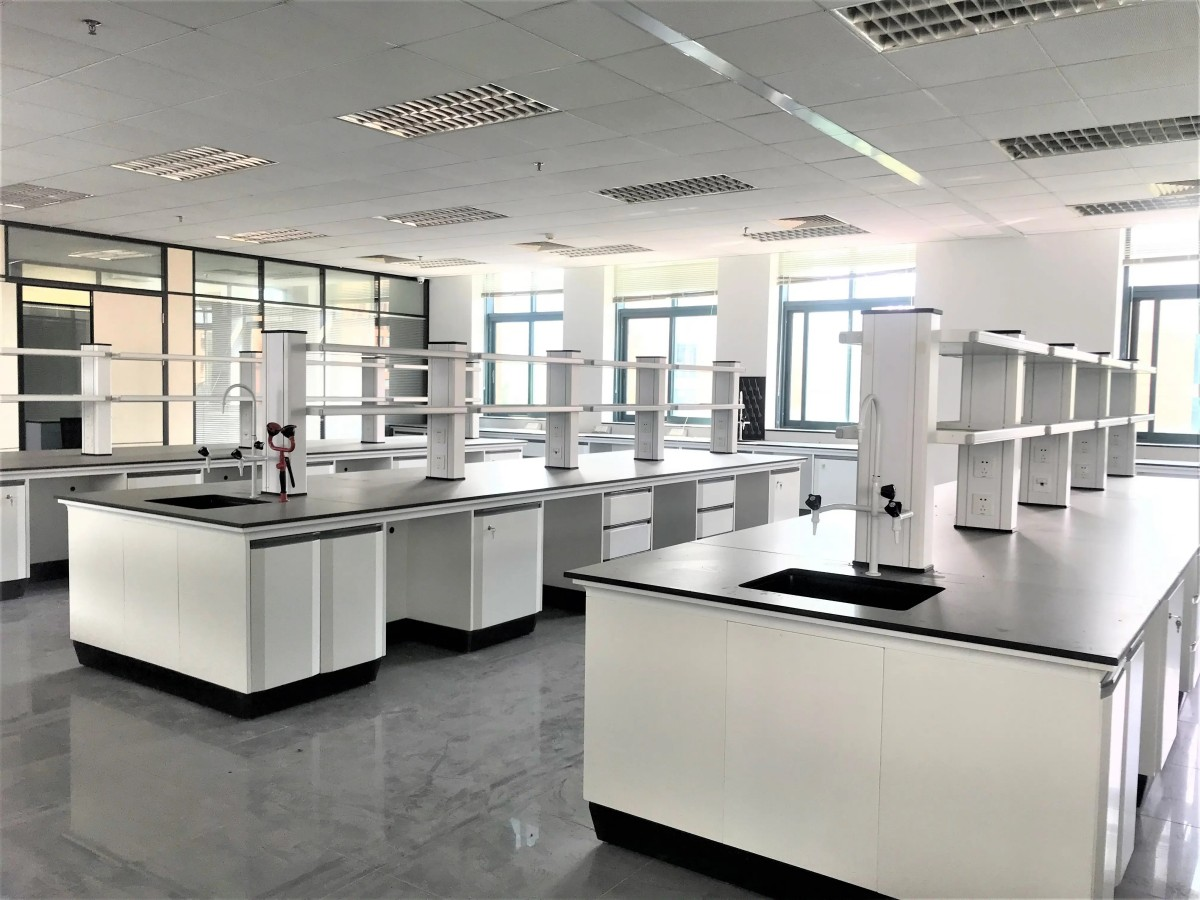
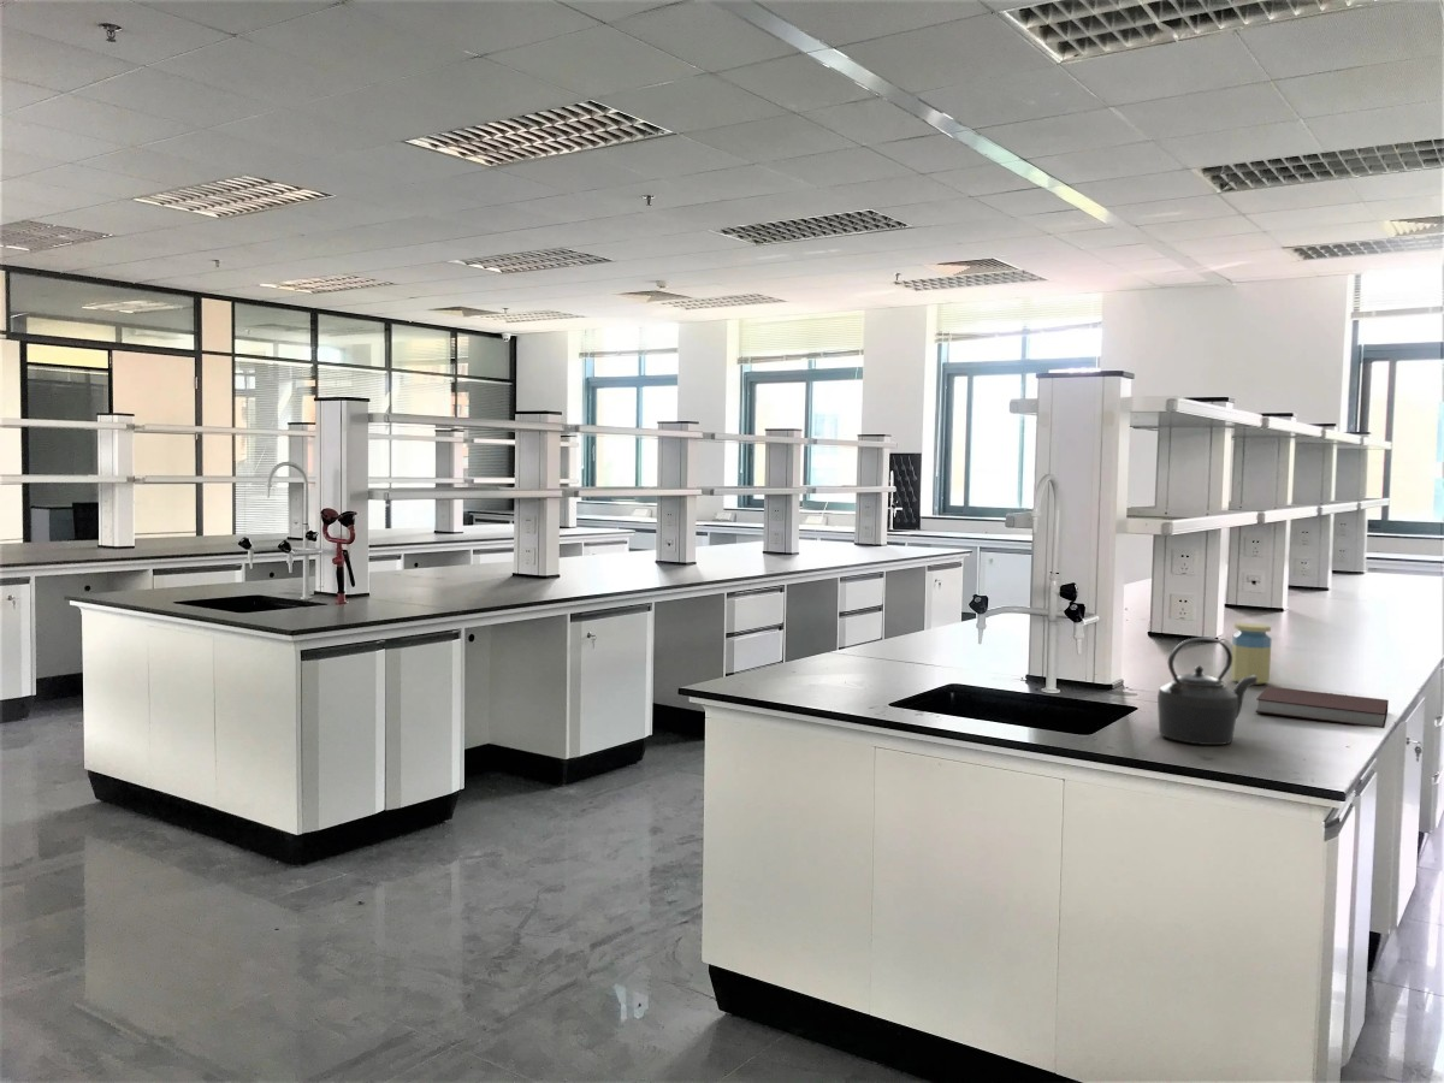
+ jar [1230,622,1273,686]
+ notebook [1255,685,1390,729]
+ kettle [1156,637,1257,746]
